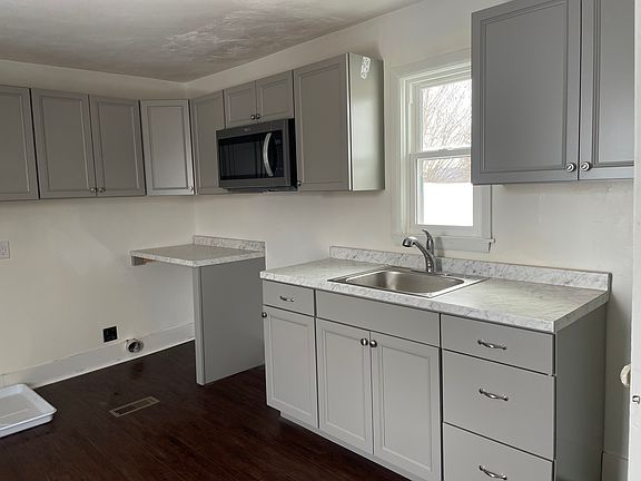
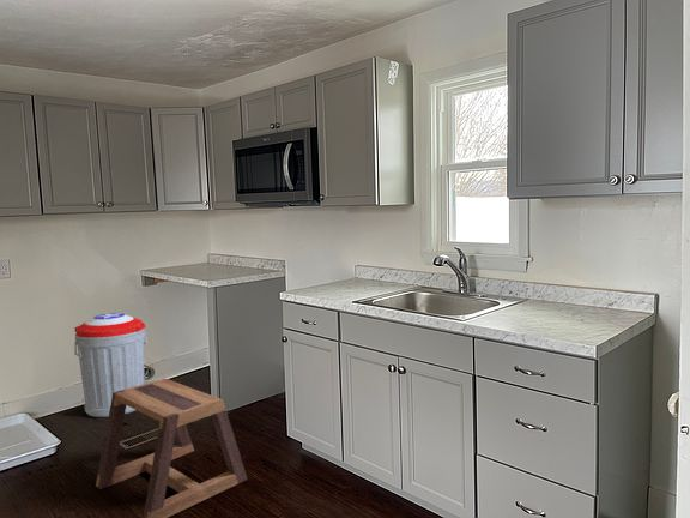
+ trash can [73,312,149,418]
+ stool [95,378,248,518]
